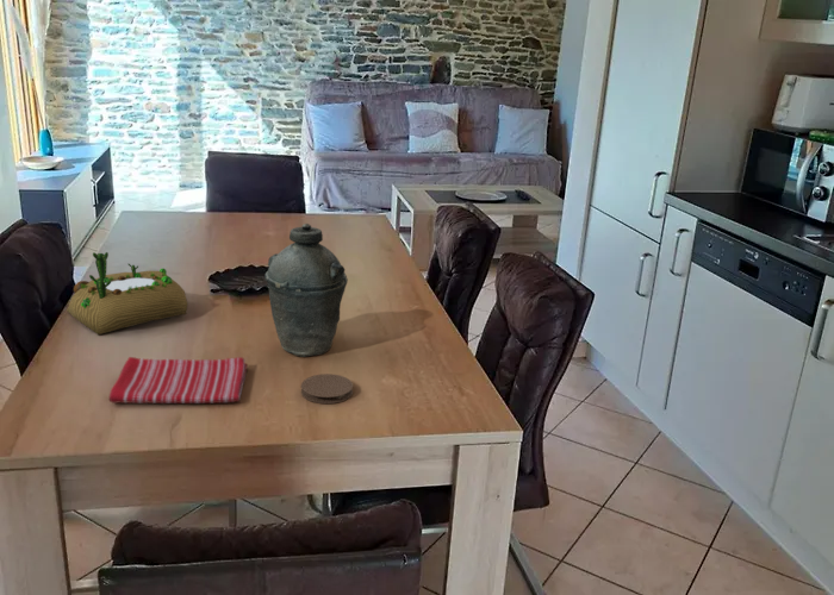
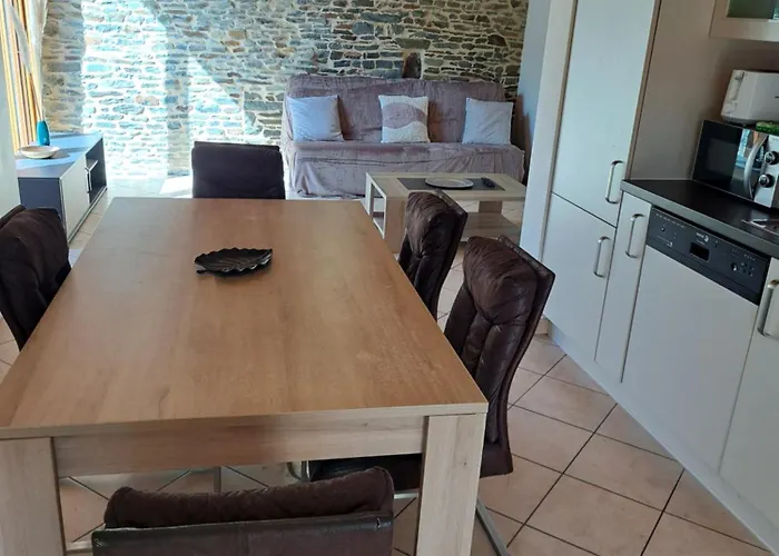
- kettle [263,223,349,358]
- succulent planter [66,251,188,336]
- dish towel [107,356,249,405]
- coaster [300,372,354,405]
